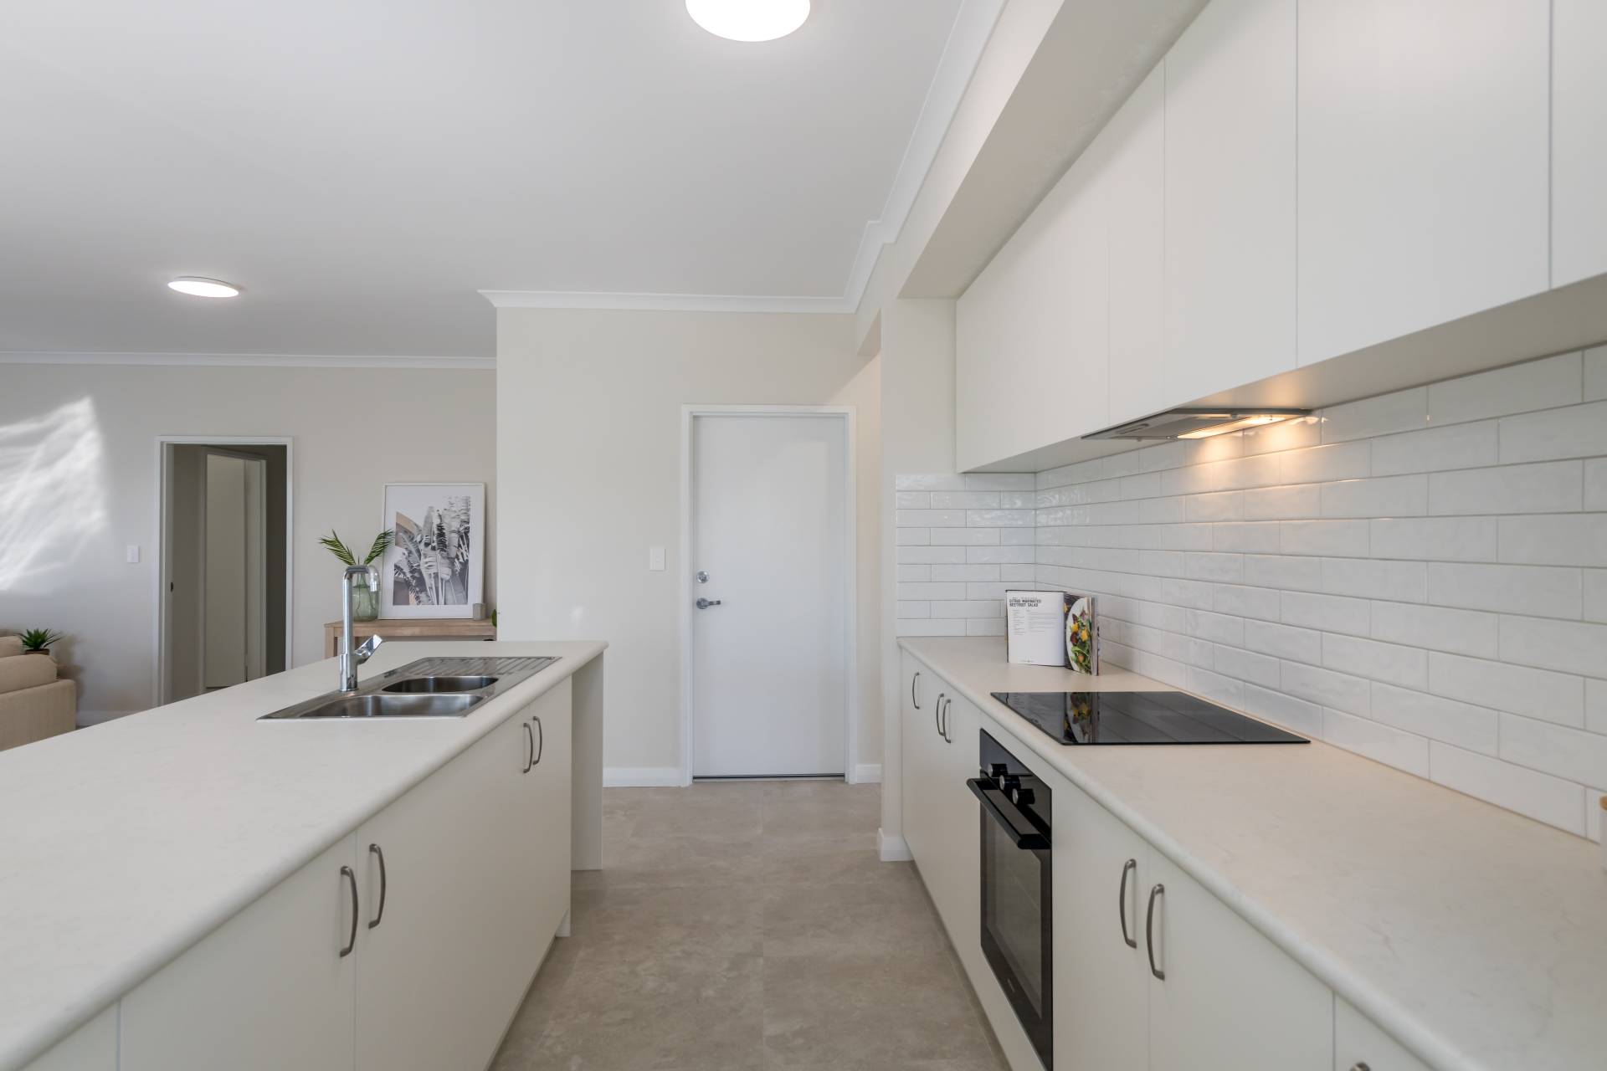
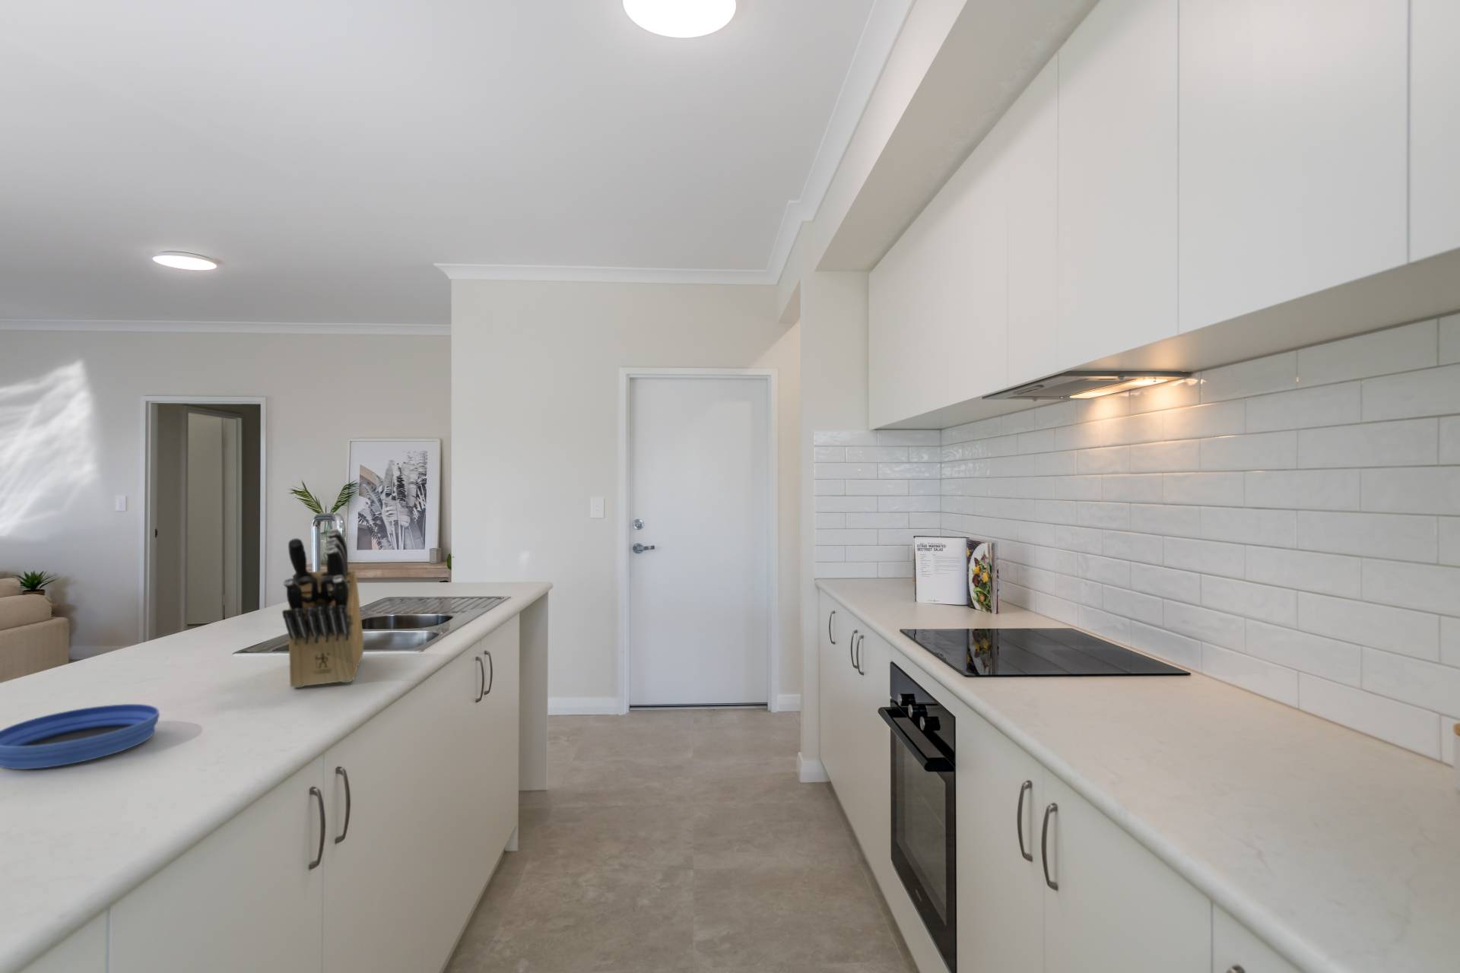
+ bowl [0,703,161,770]
+ knife block [281,528,364,688]
